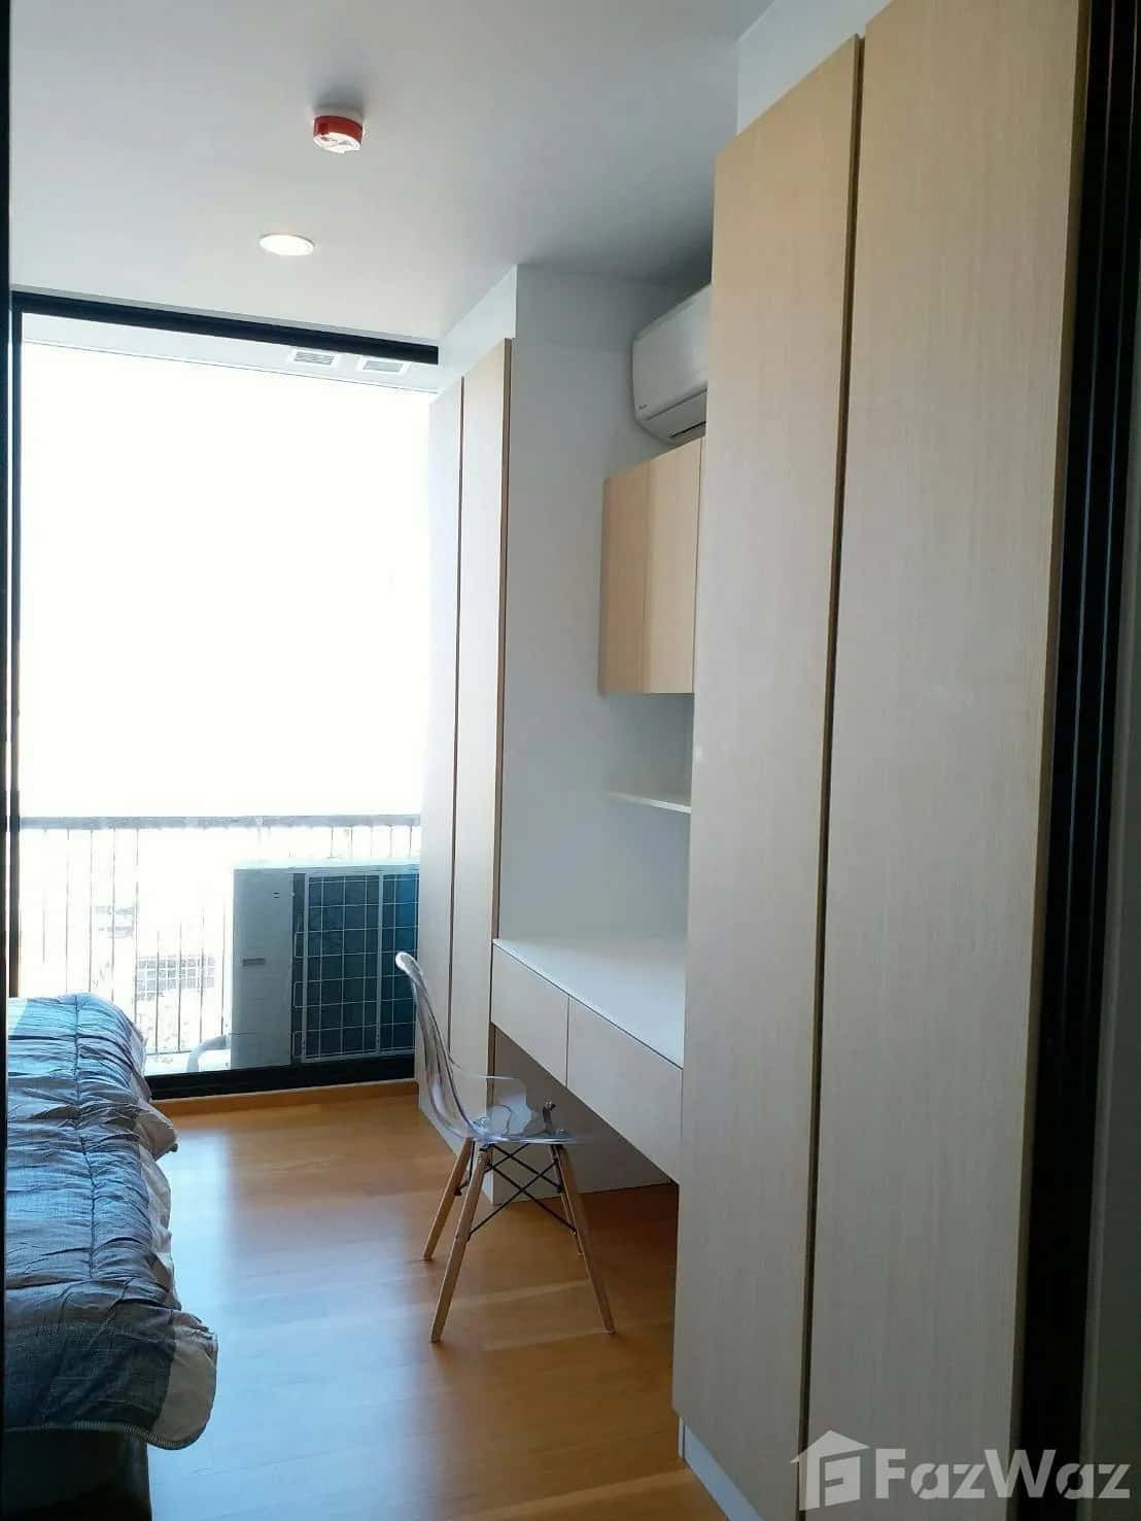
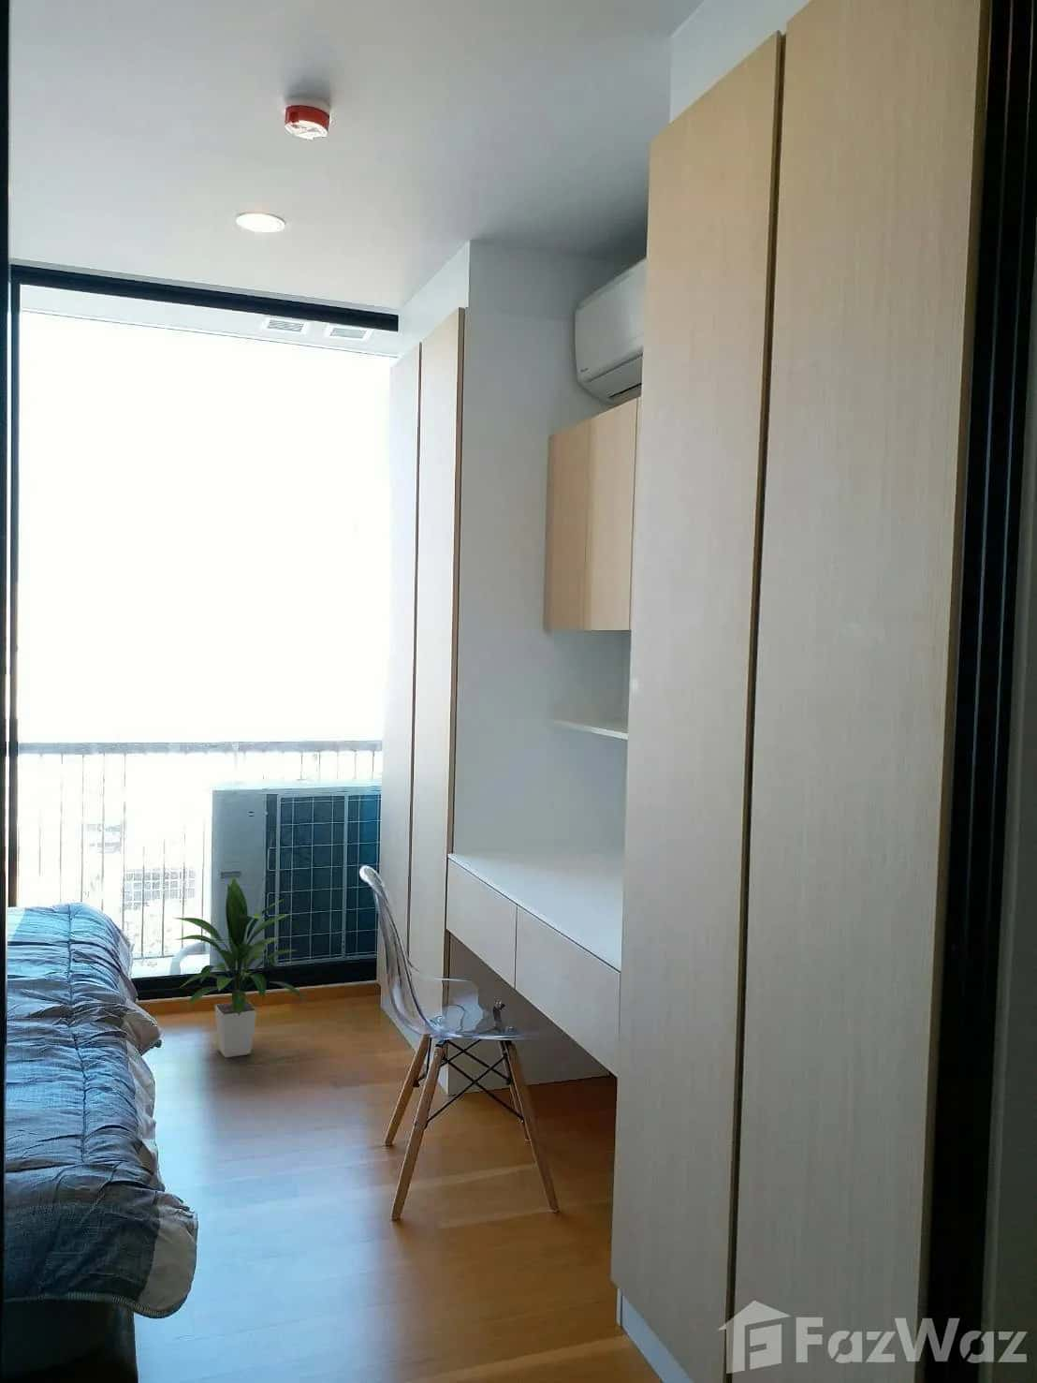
+ indoor plant [173,876,310,1058]
